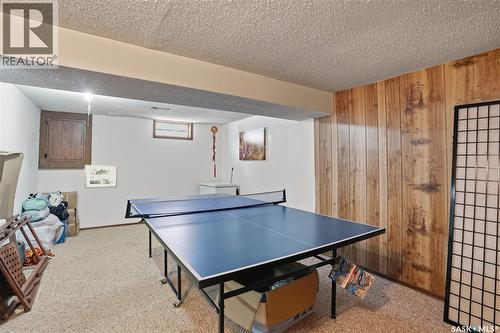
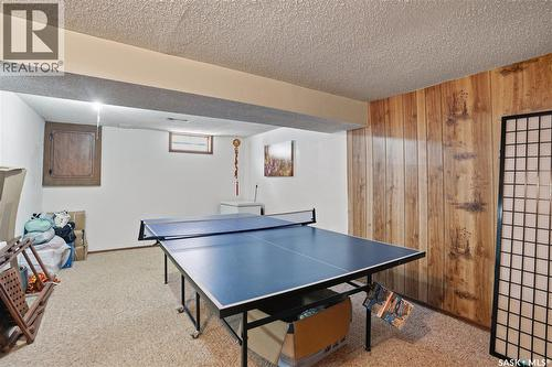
- wall art [84,164,118,189]
